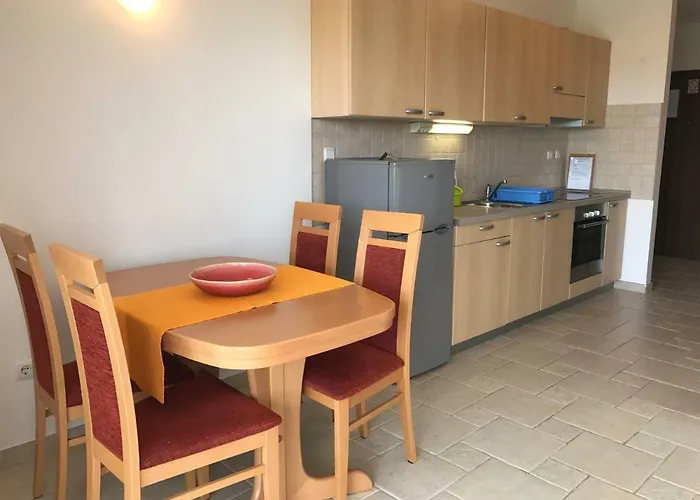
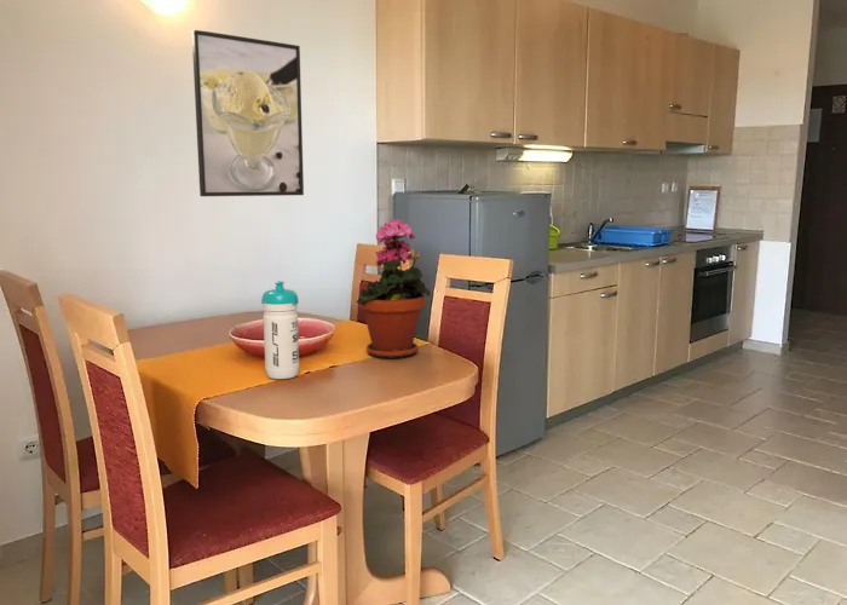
+ potted plant [356,218,432,359]
+ water bottle [260,280,300,380]
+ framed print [190,29,305,197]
